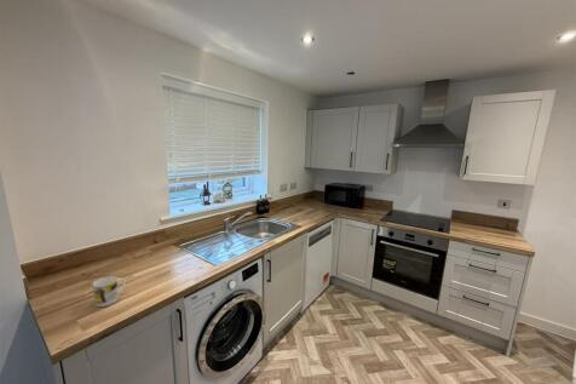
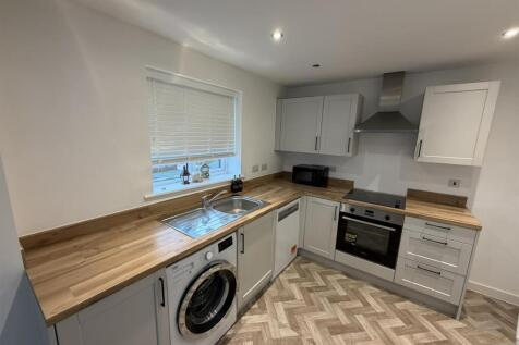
- mug [92,275,127,308]
